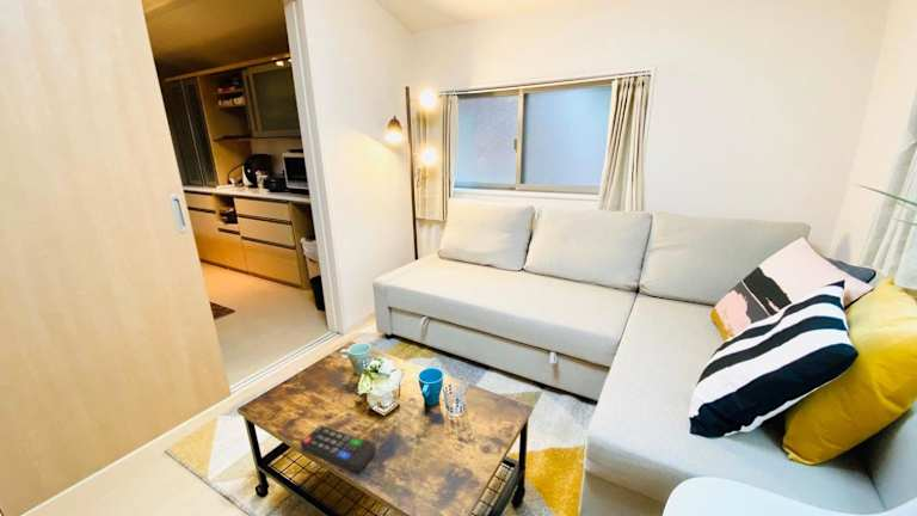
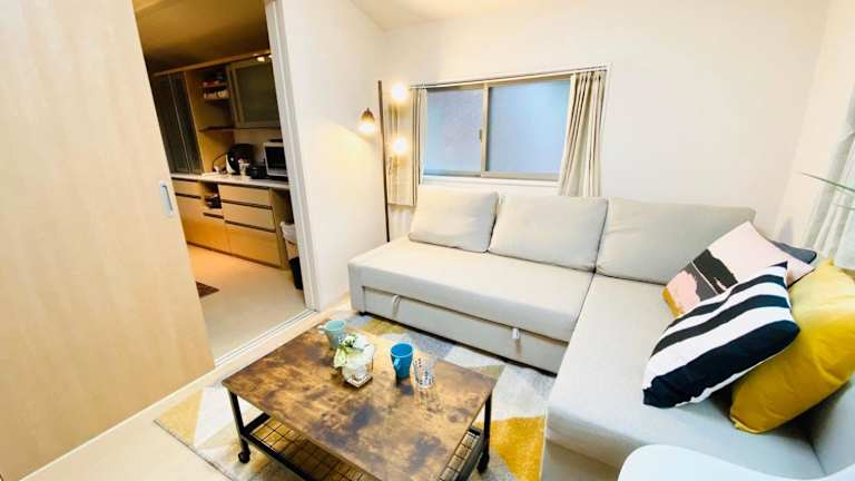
- remote control [300,424,377,473]
